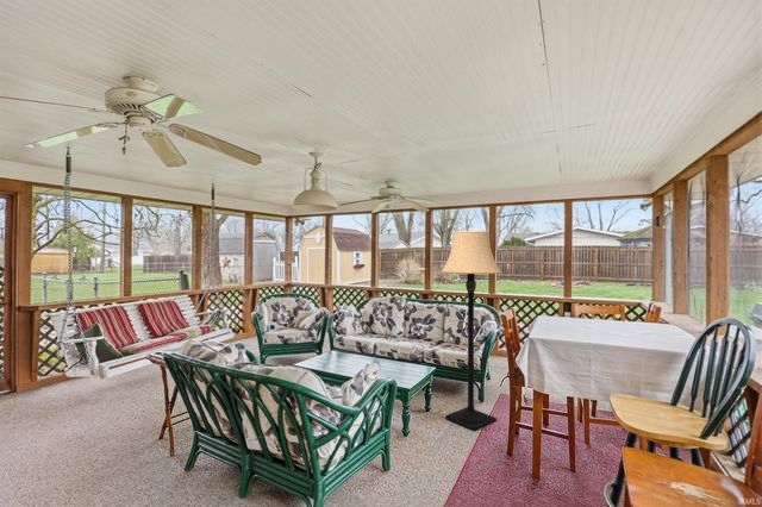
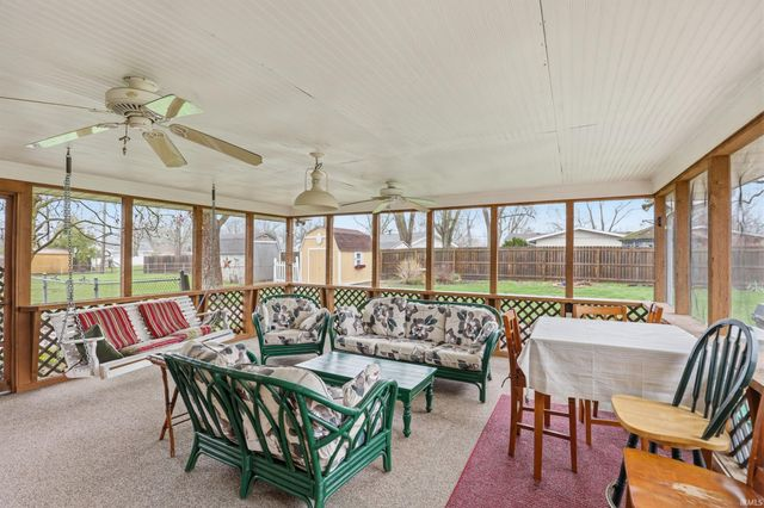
- lamp [441,230,504,432]
